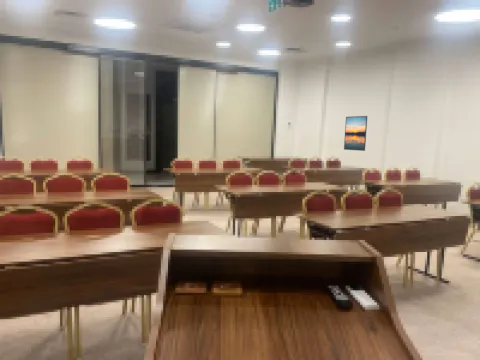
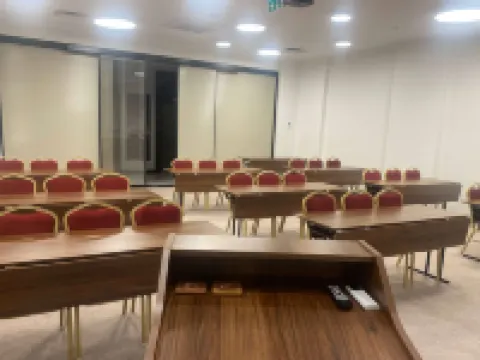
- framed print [343,115,368,152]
